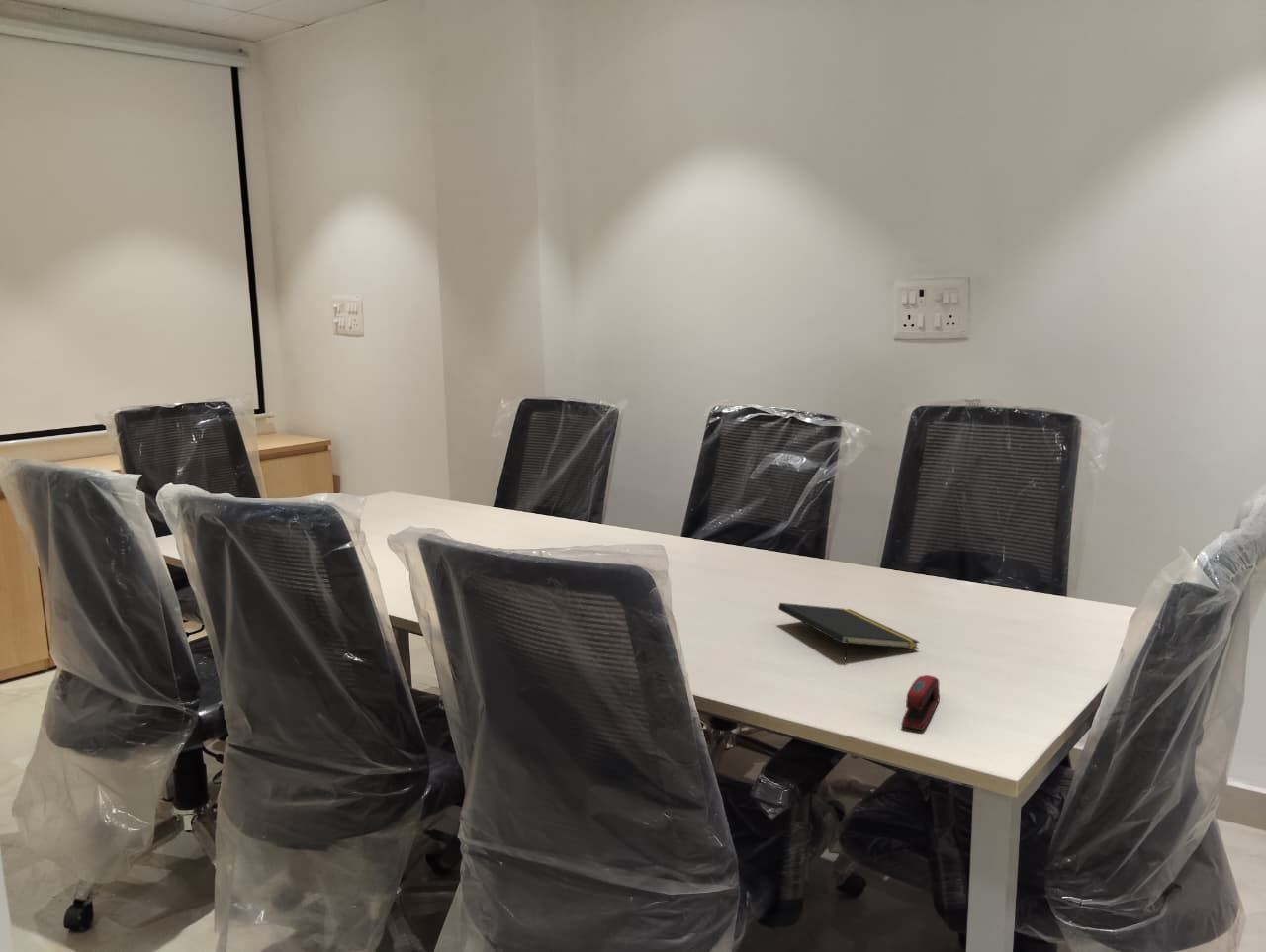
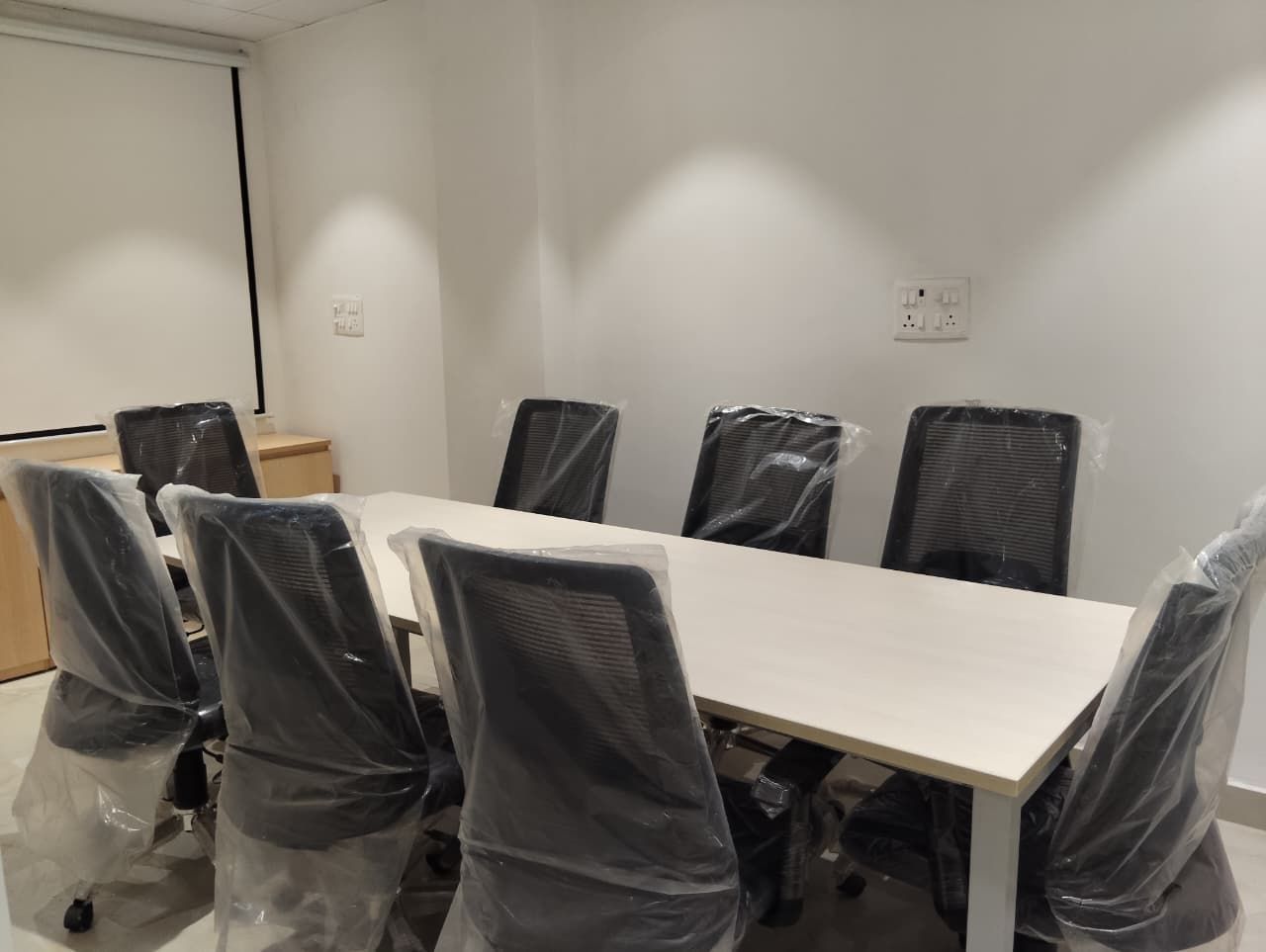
- stapler [901,674,941,731]
- notepad [777,602,921,662]
